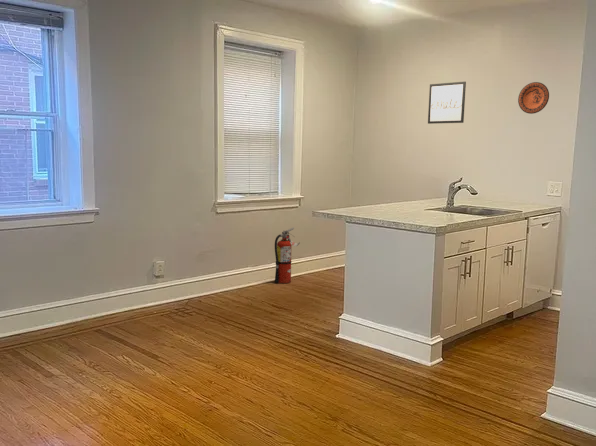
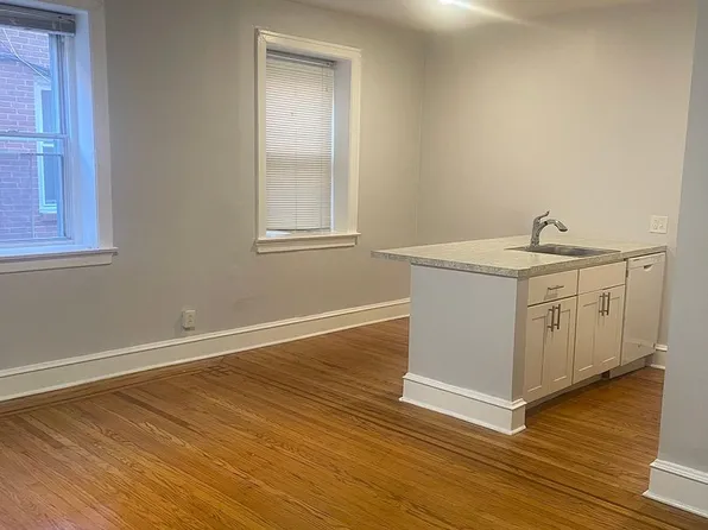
- fire extinguisher [274,226,301,284]
- decorative plate [517,81,550,115]
- wall art [427,81,467,125]
